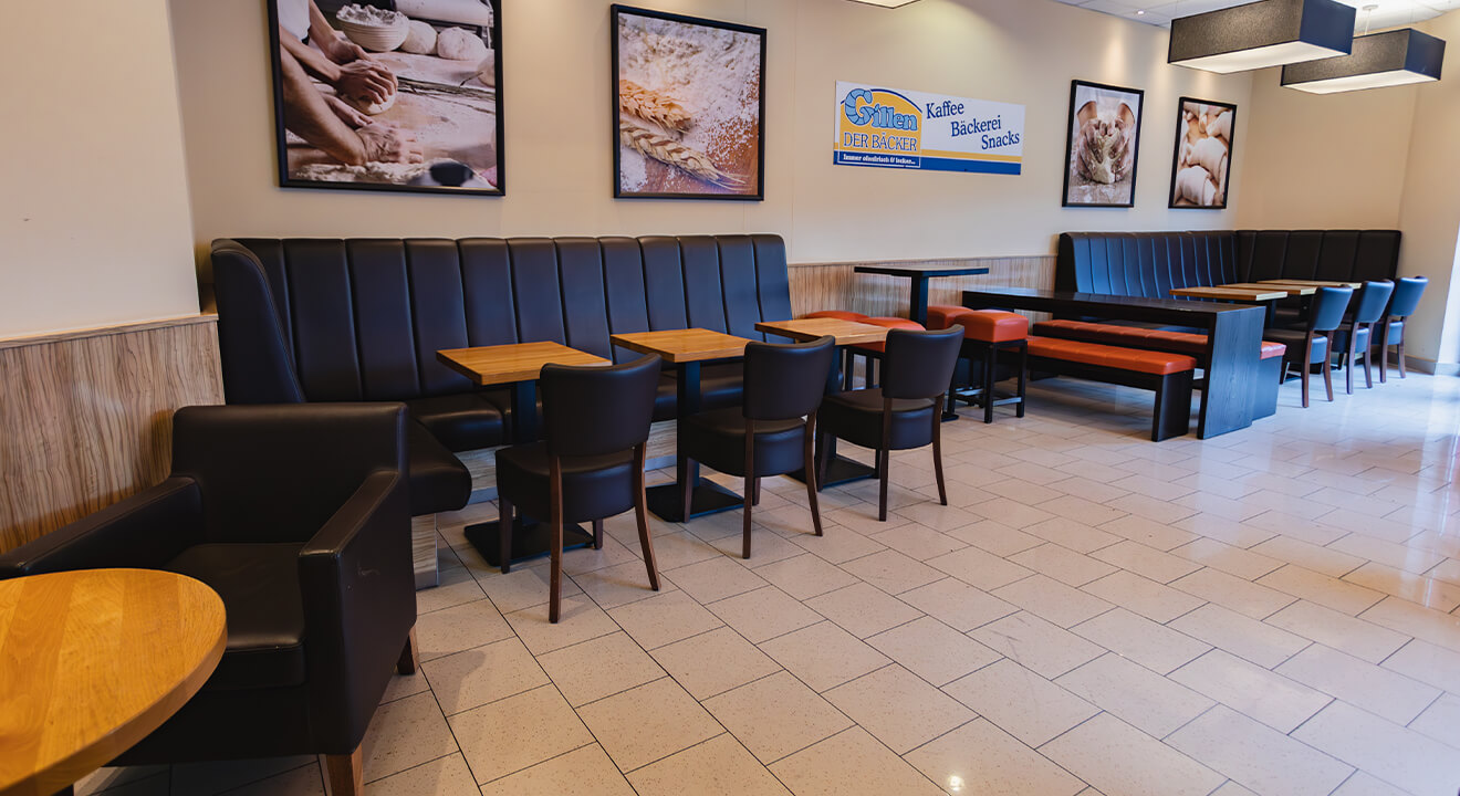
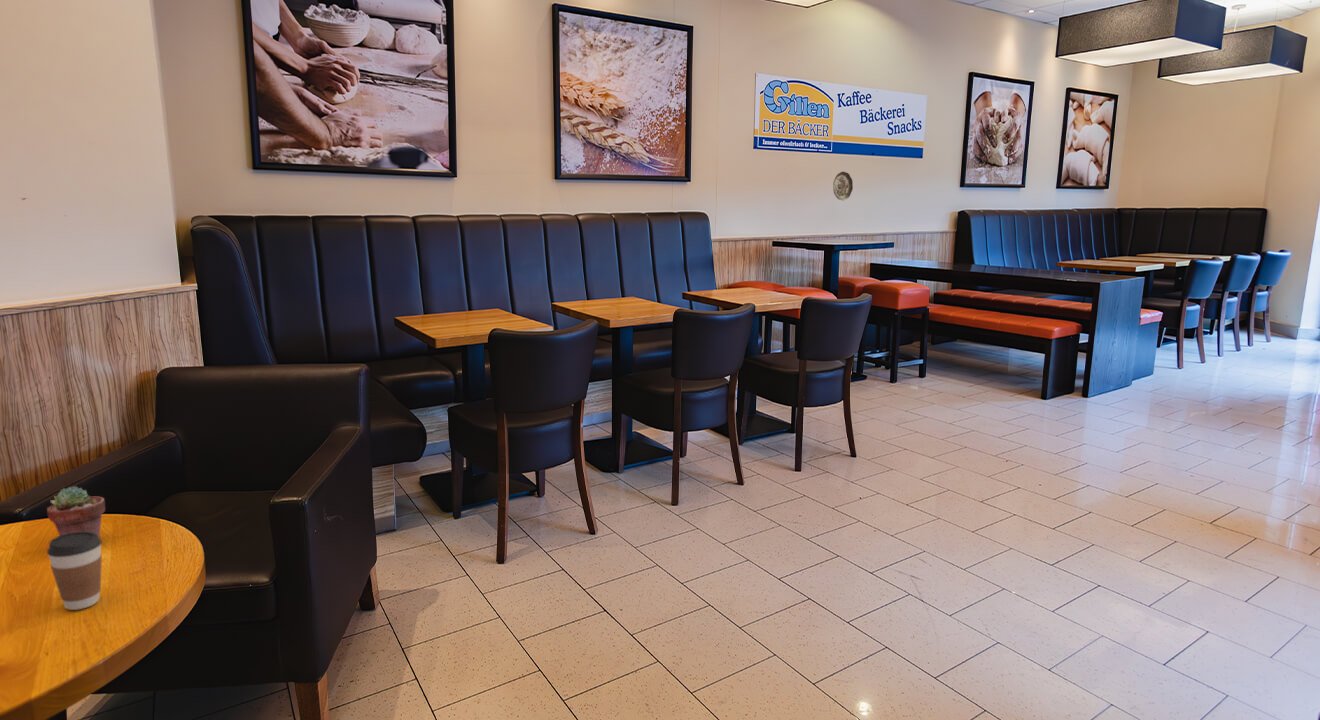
+ decorative plate [832,171,854,202]
+ coffee cup [46,532,103,611]
+ potted succulent [46,485,106,539]
